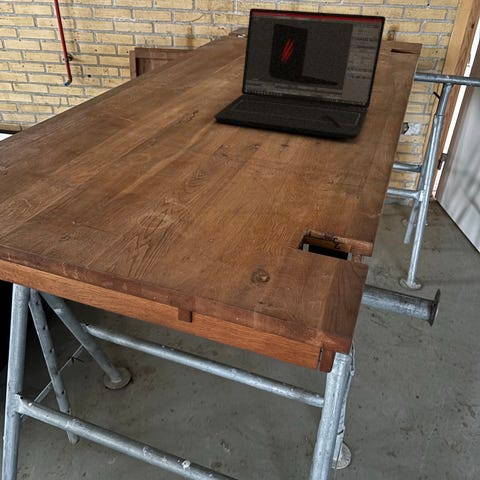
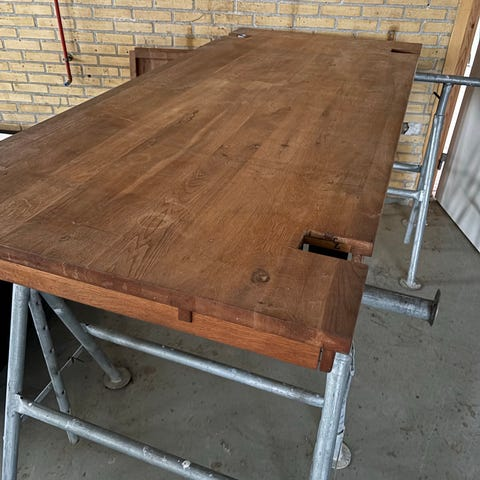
- laptop [213,7,386,140]
